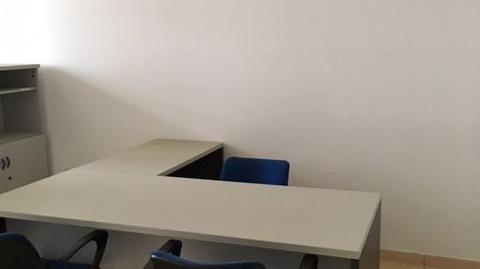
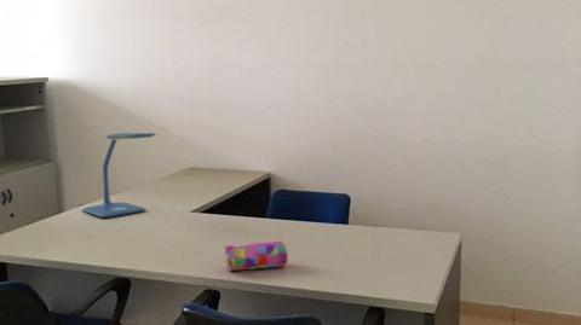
+ desk lamp [80,132,157,219]
+ pencil case [223,239,289,272]
